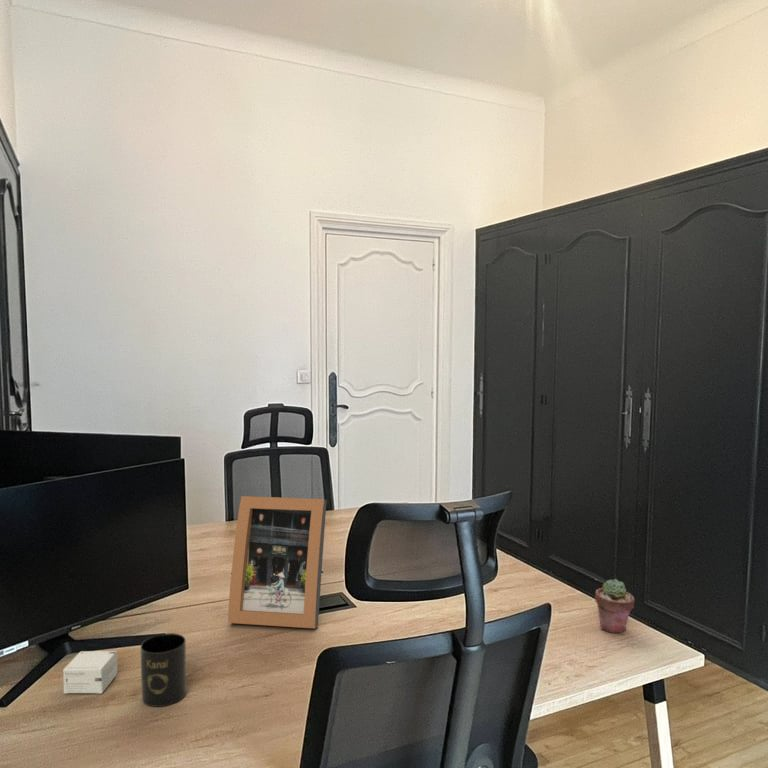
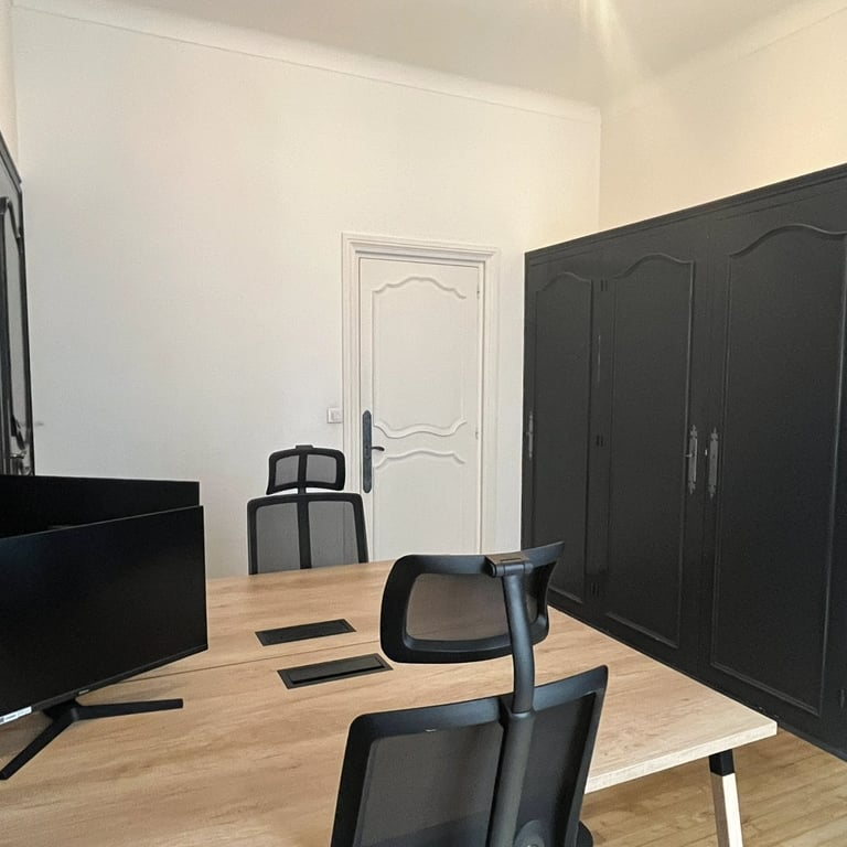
- mug [140,632,187,708]
- small box [62,650,118,695]
- potted succulent [594,578,636,634]
- picture frame [227,495,328,629]
